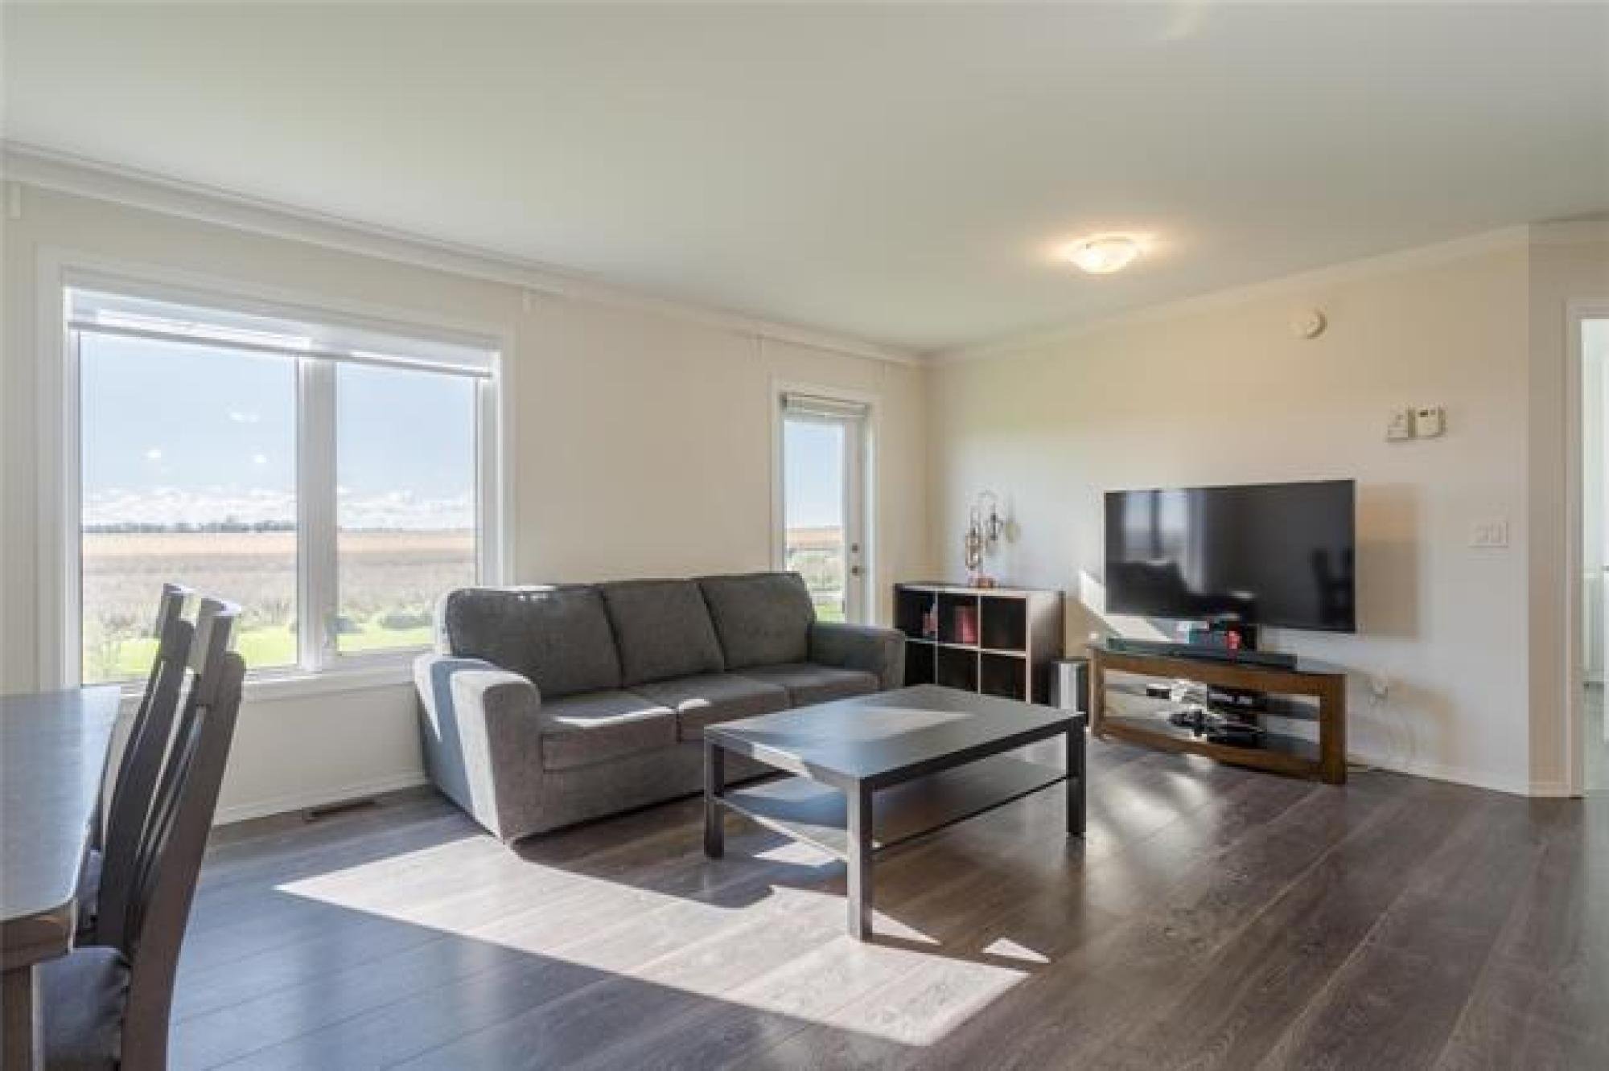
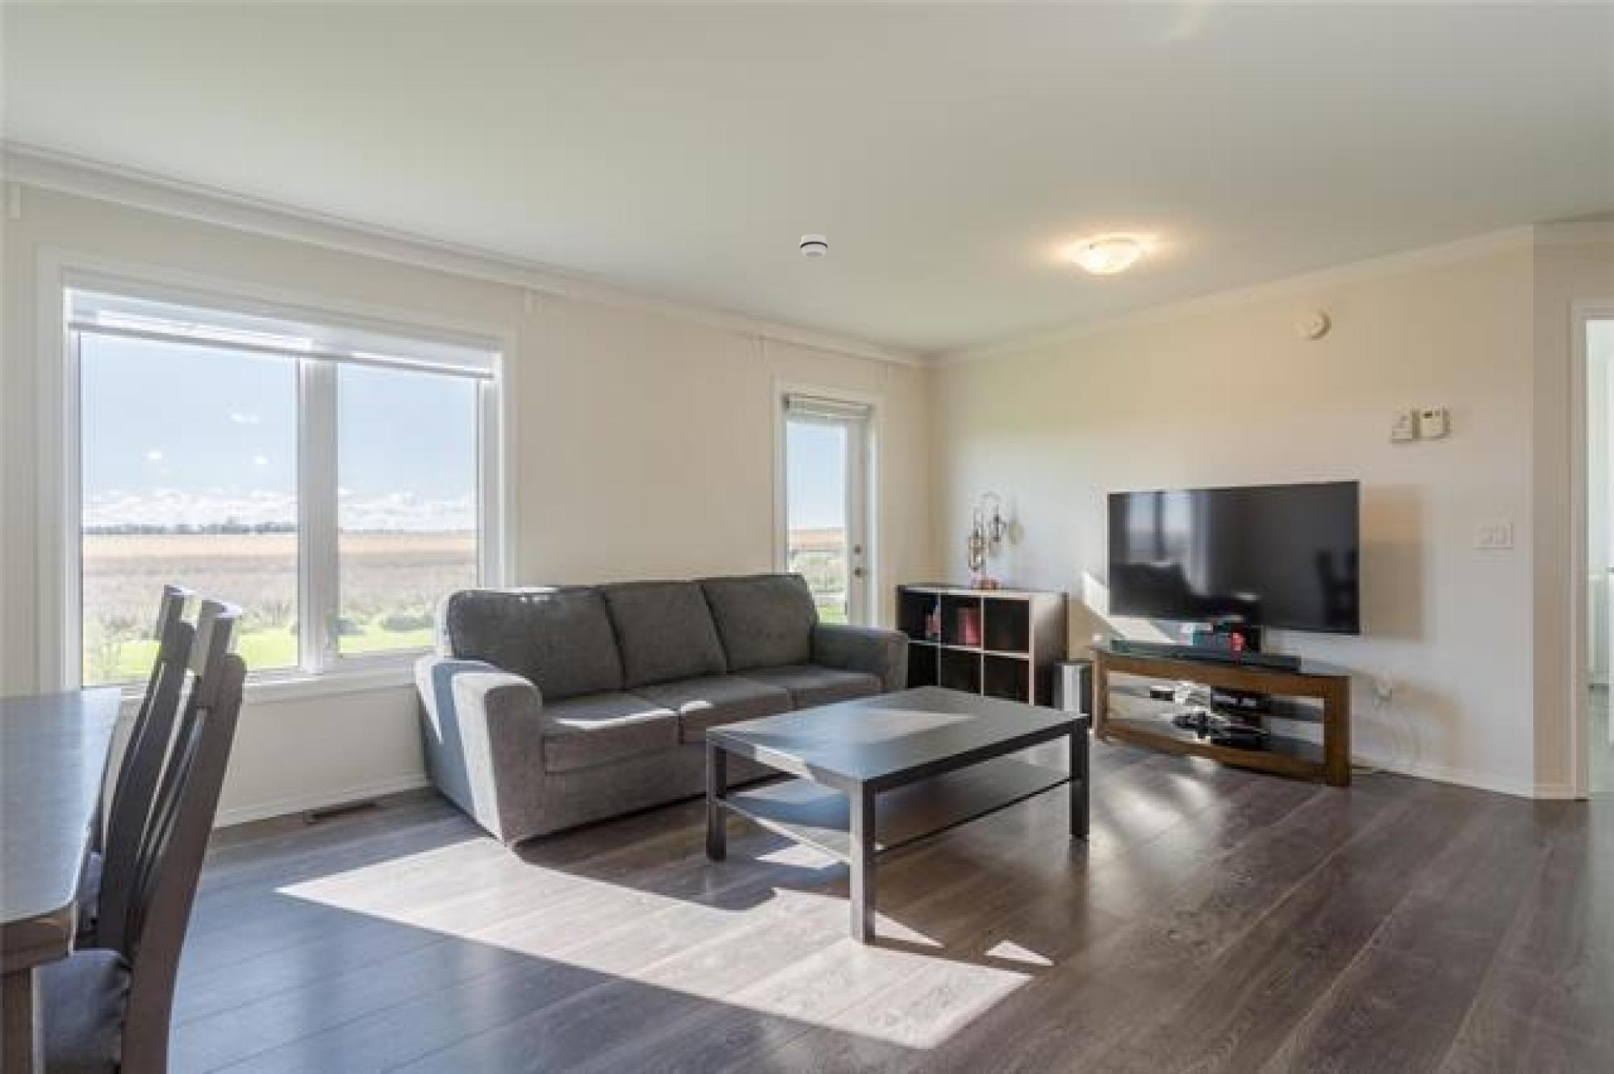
+ smoke detector [799,233,829,259]
